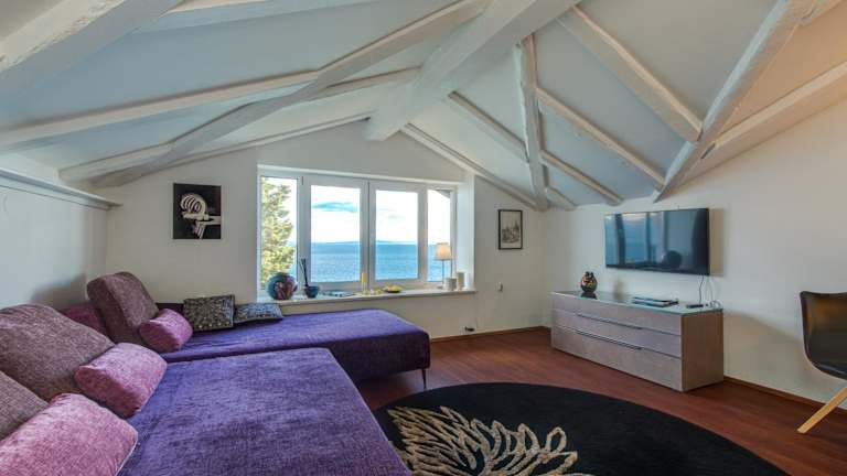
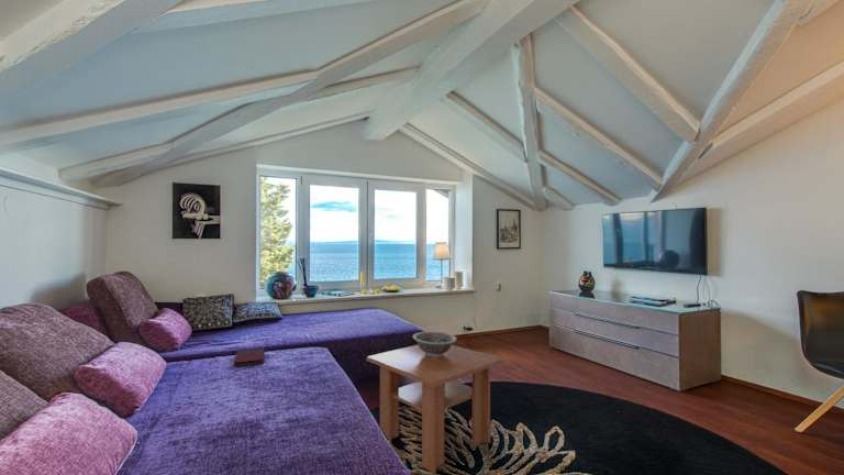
+ decorative bowl [412,331,458,356]
+ coffee table [366,344,504,475]
+ book [233,347,266,367]
